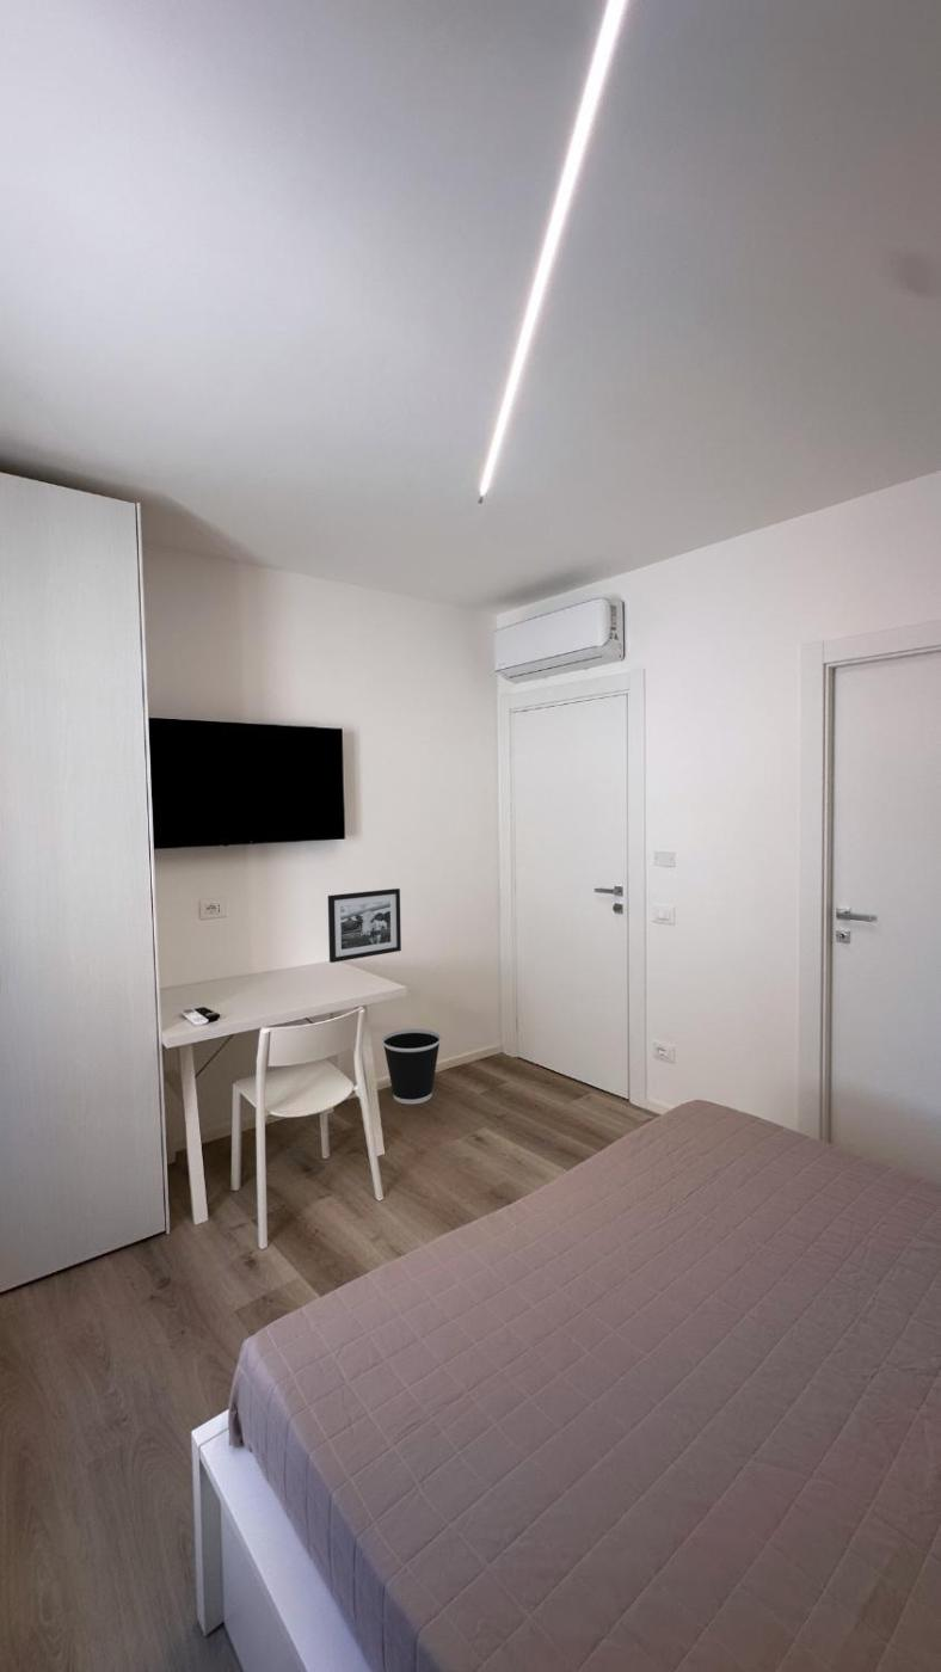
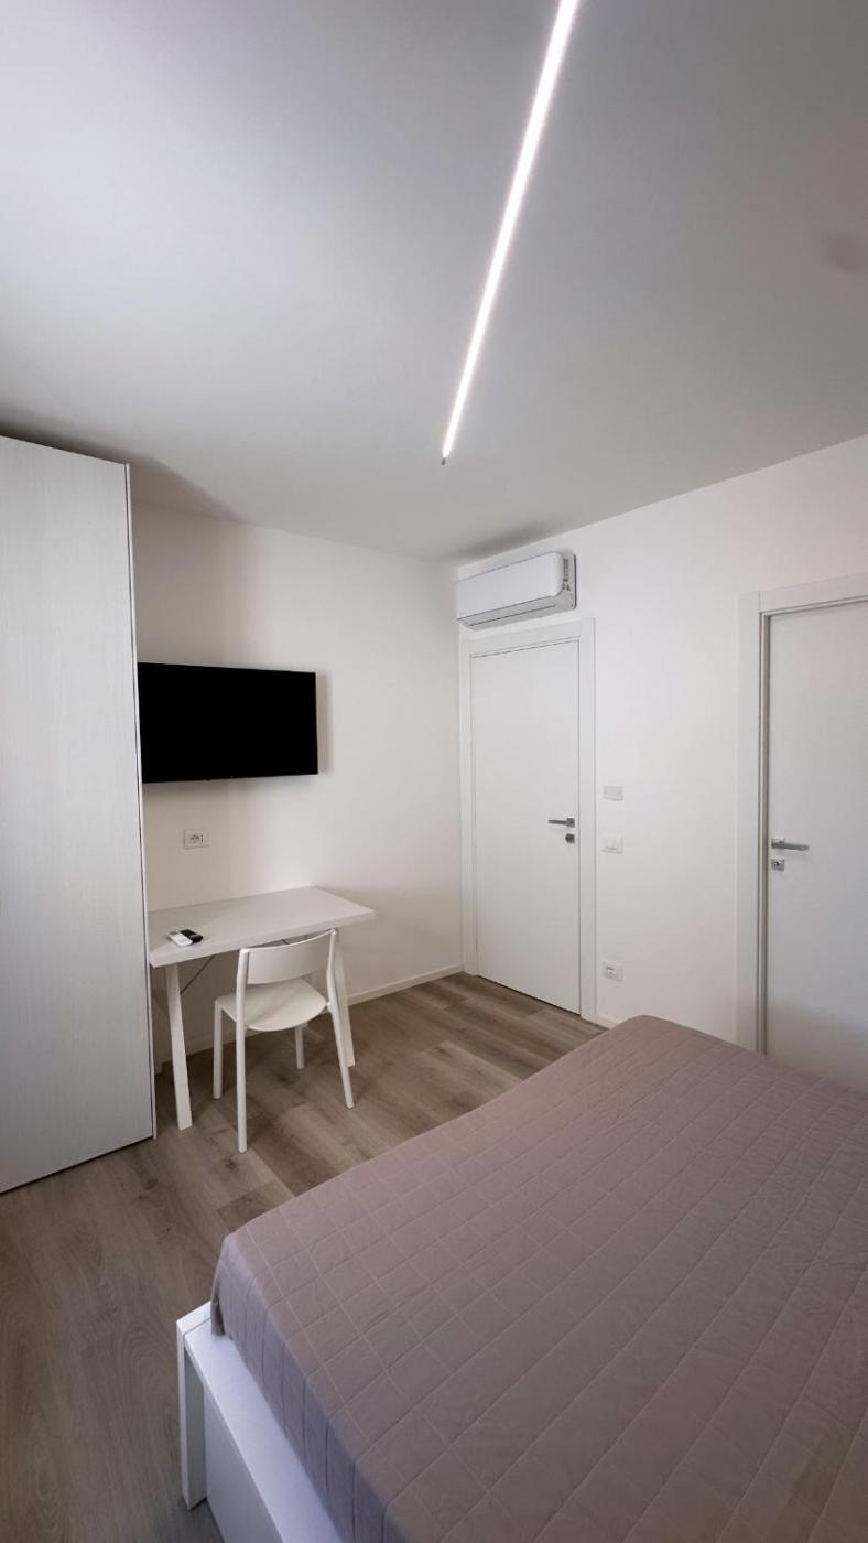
- picture frame [327,887,402,964]
- wastebasket [381,1028,442,1105]
